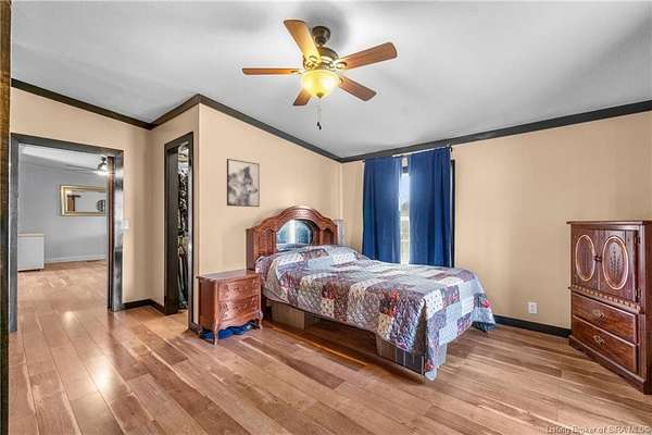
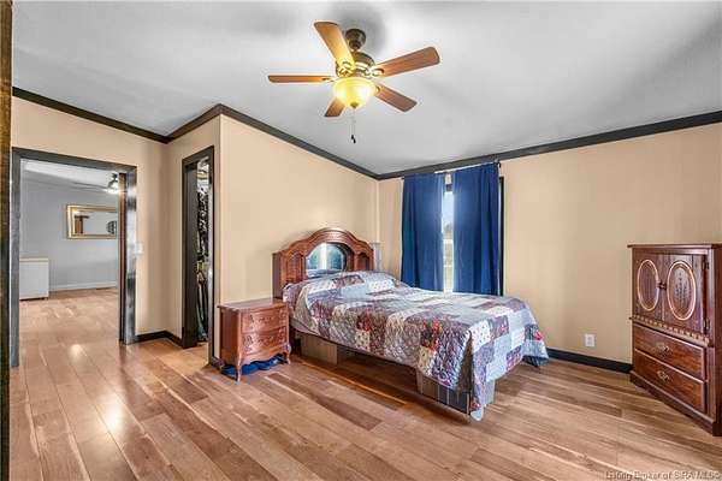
- wall art [226,158,261,208]
